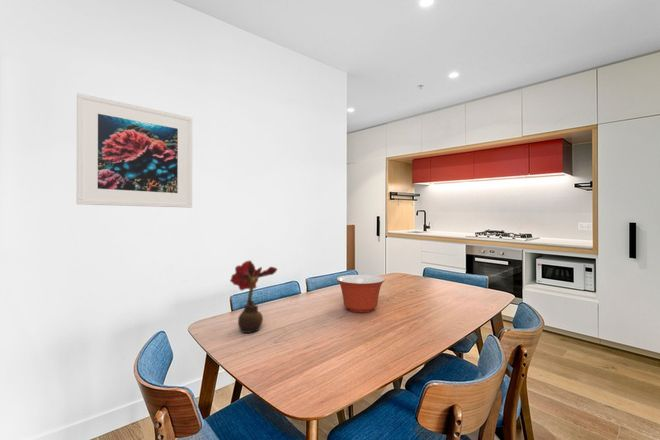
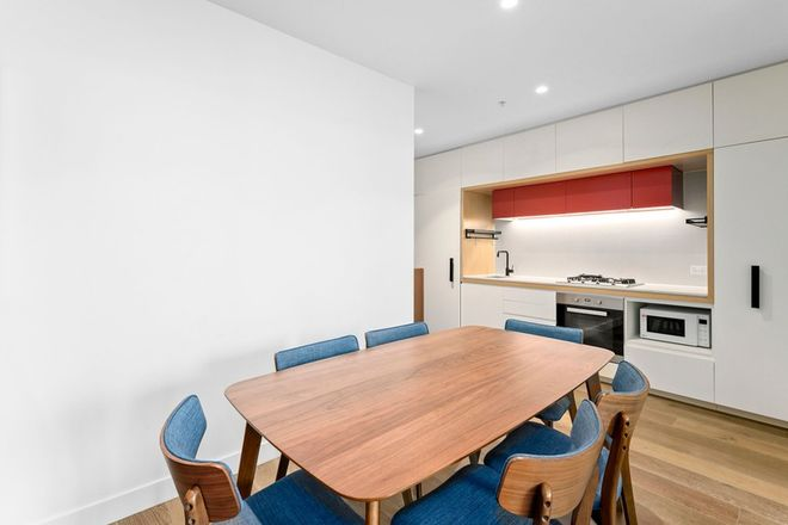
- mixing bowl [336,274,385,314]
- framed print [76,92,193,209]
- flower [229,259,278,334]
